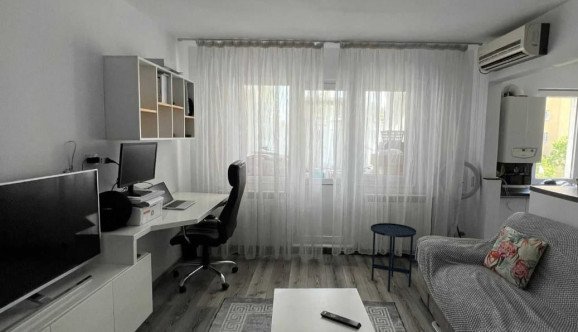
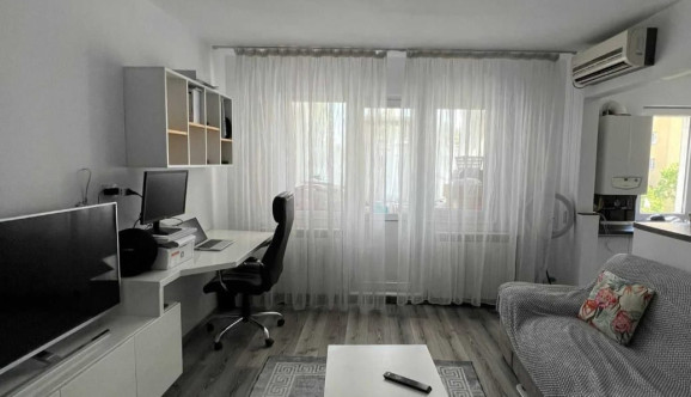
- side table [370,222,417,292]
